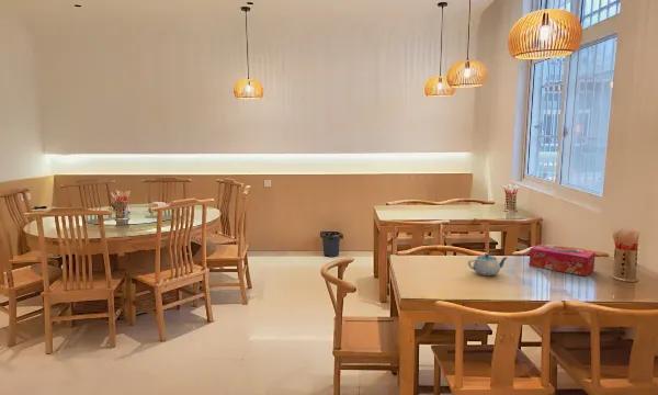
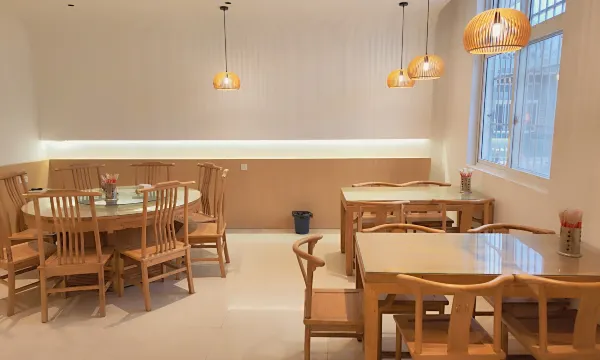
- chinaware [467,252,509,276]
- tissue box [529,242,597,278]
